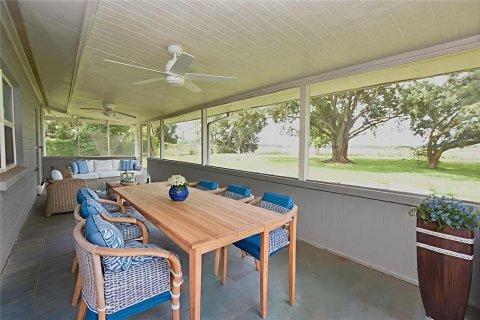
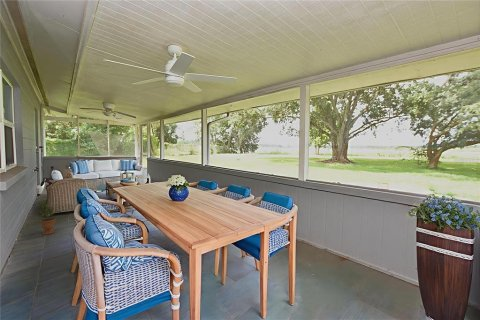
+ potted plant [37,200,57,236]
